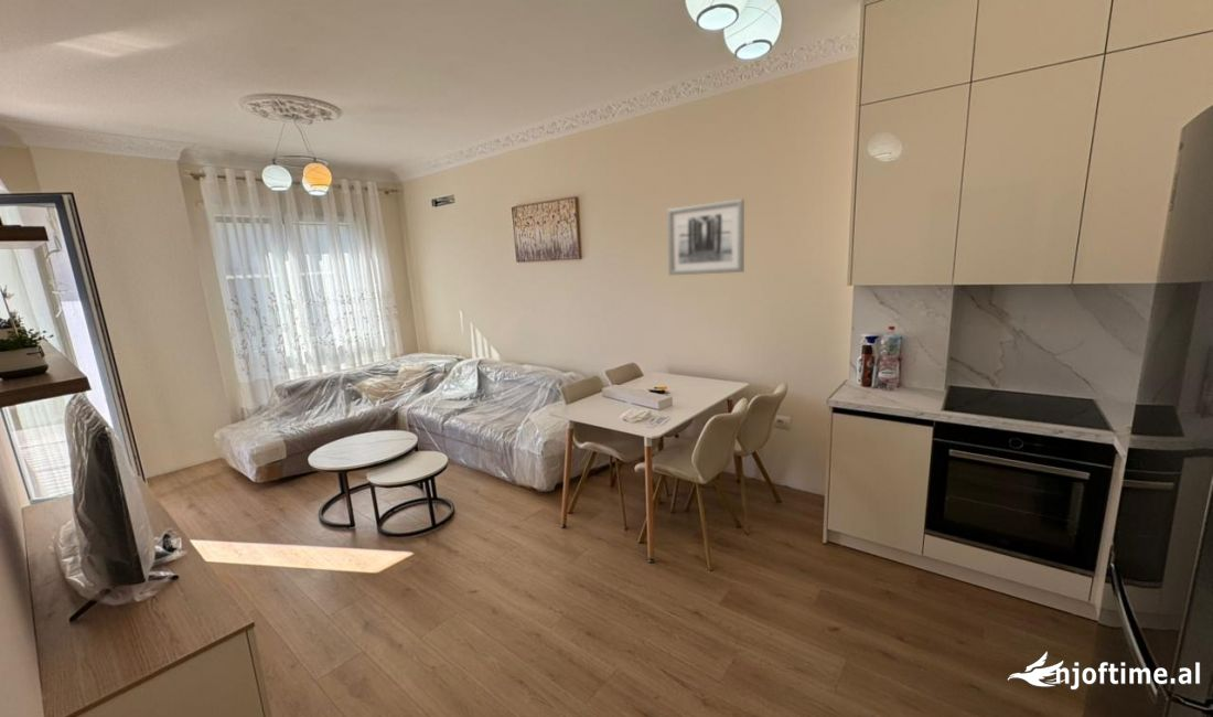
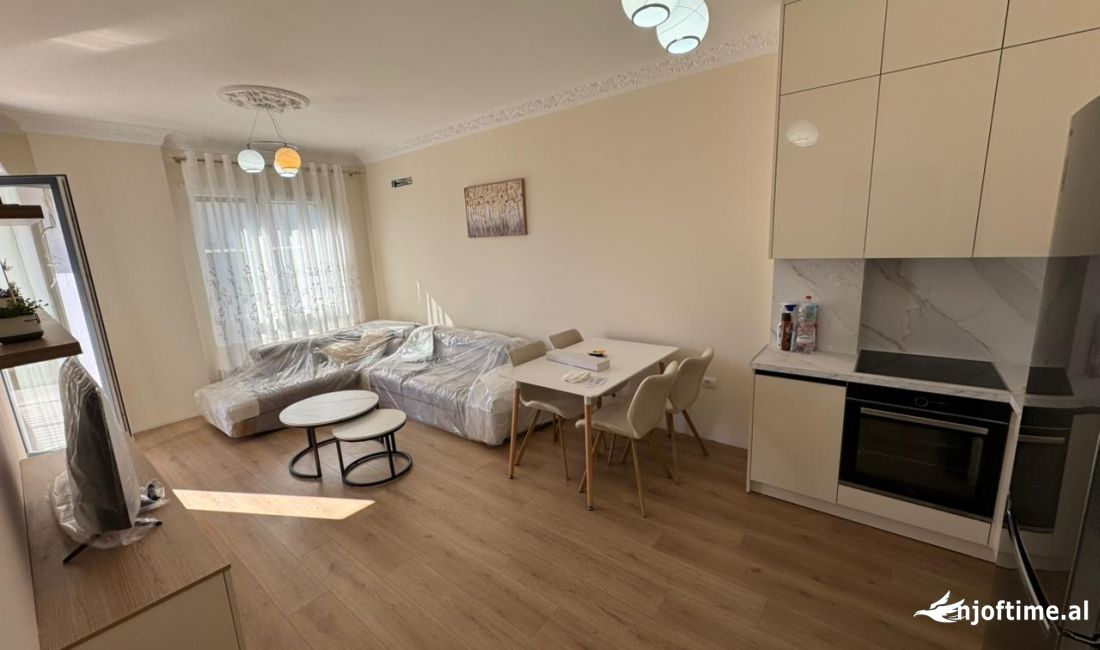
- wall art [666,197,745,276]
